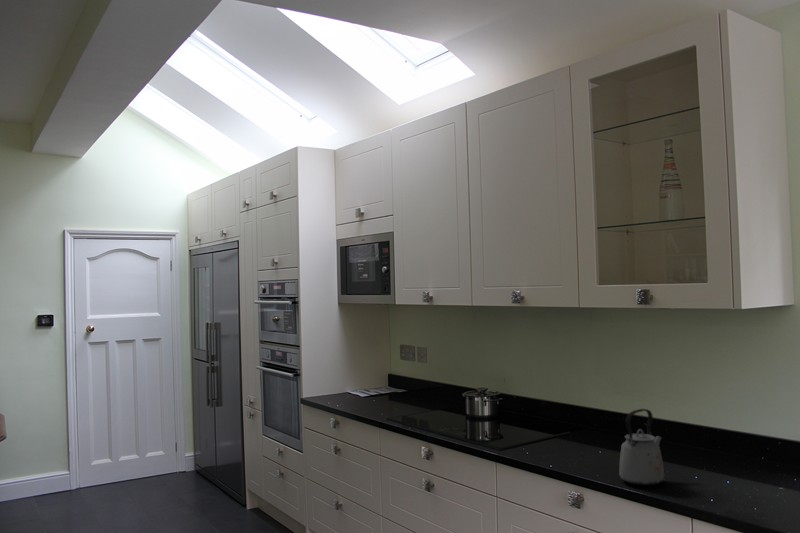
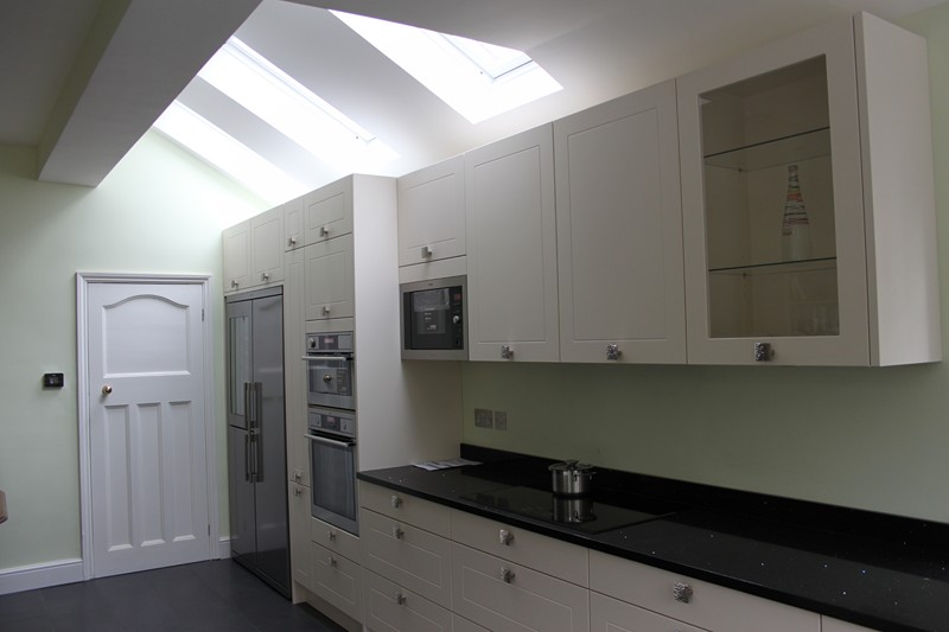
- kettle [618,408,666,487]
